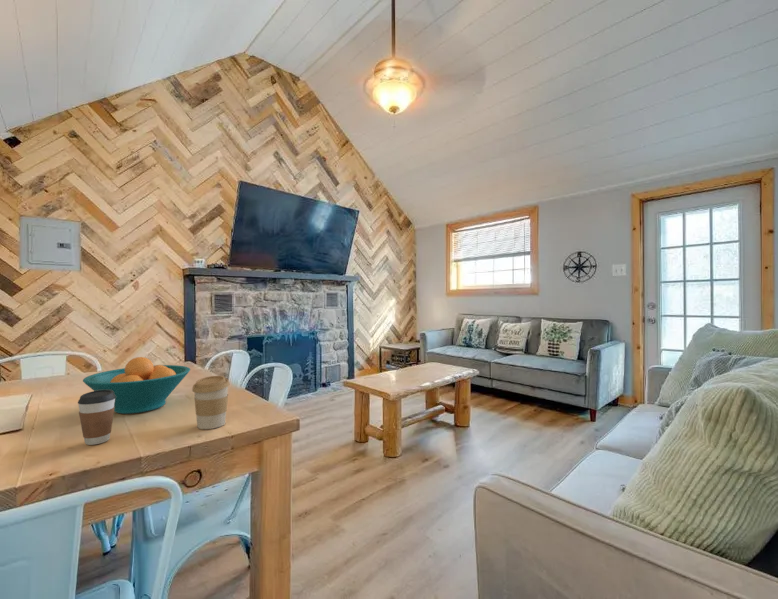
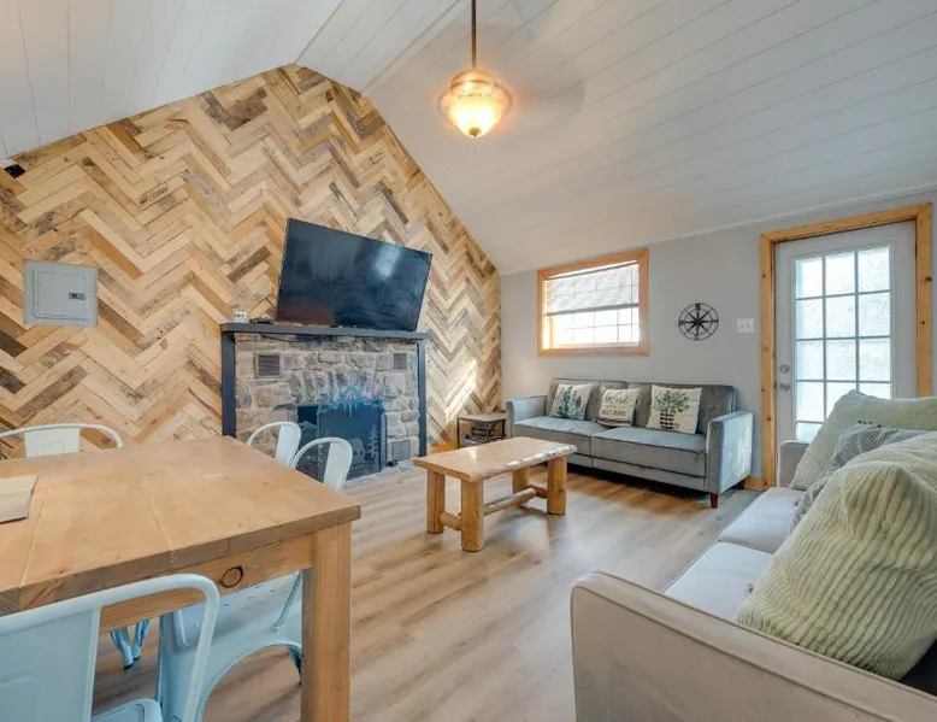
- coffee cup [77,390,116,446]
- coffee cup [191,375,230,430]
- fruit bowl [82,356,191,415]
